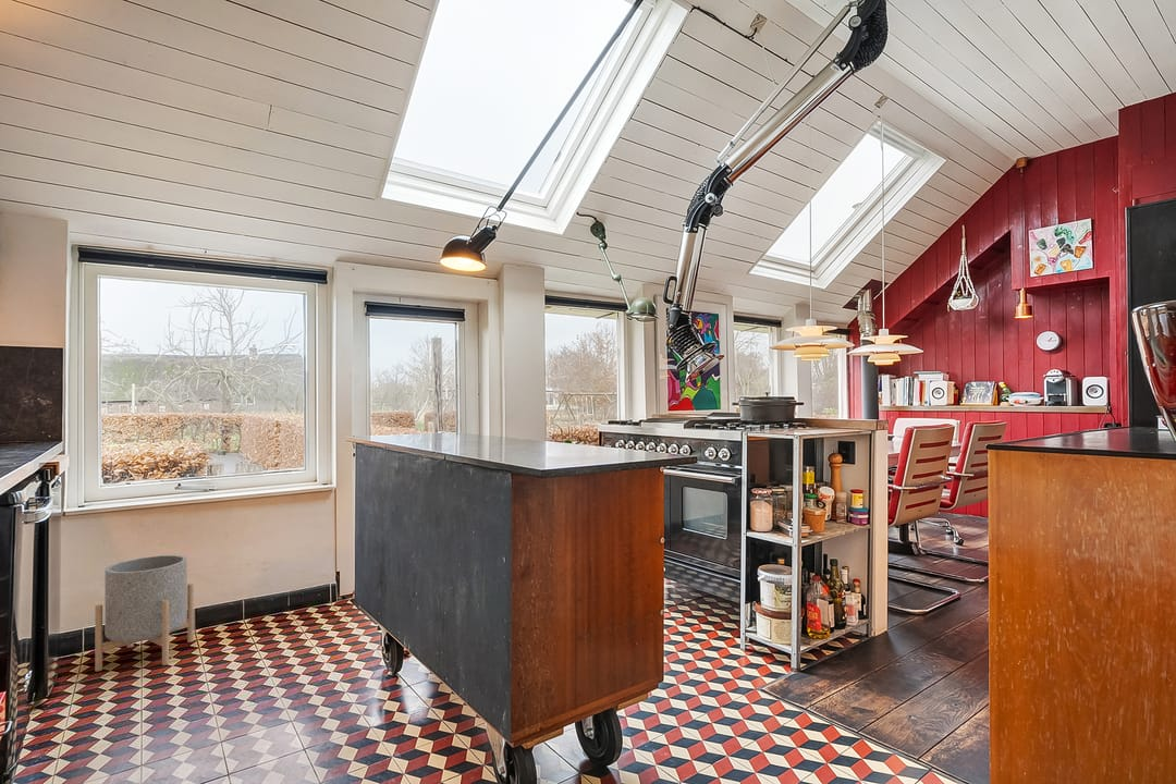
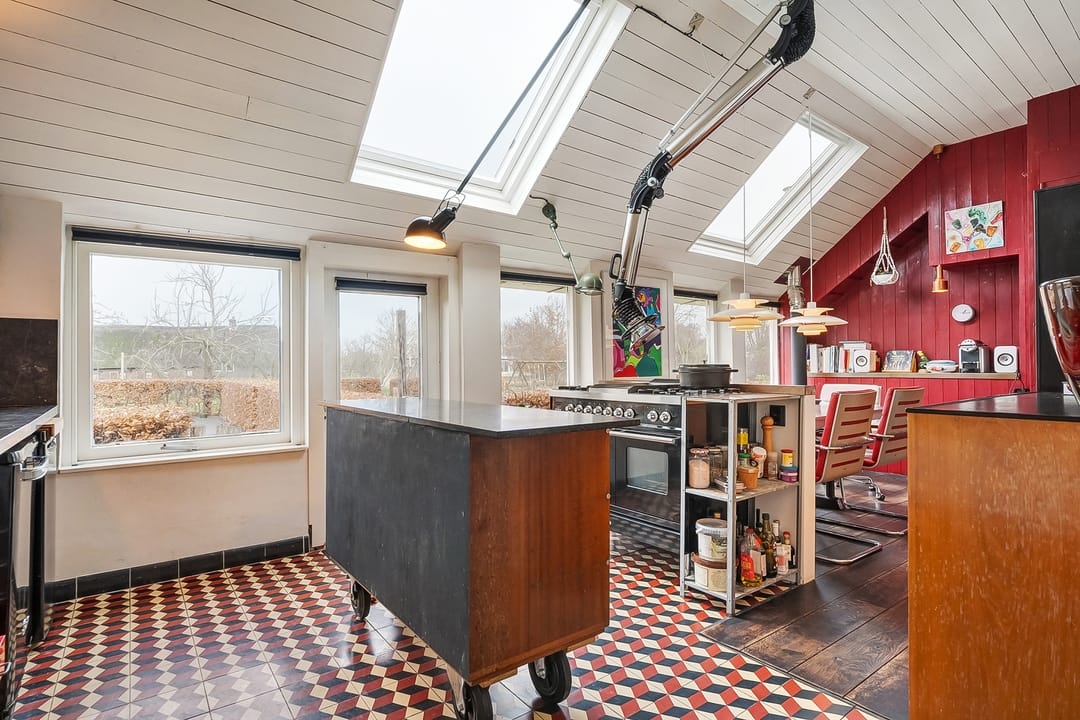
- planter [94,554,195,673]
